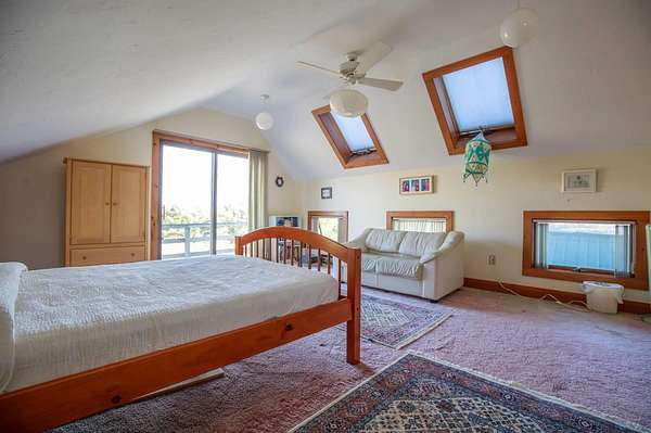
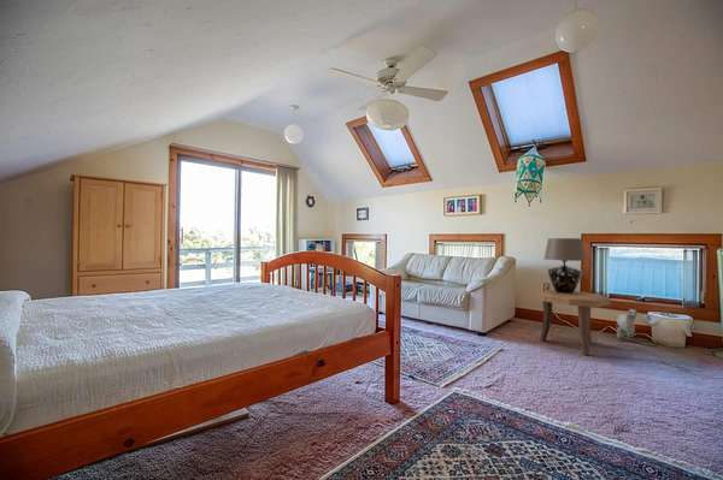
+ side table [536,289,612,356]
+ plush toy [615,307,639,342]
+ table lamp [543,237,588,294]
